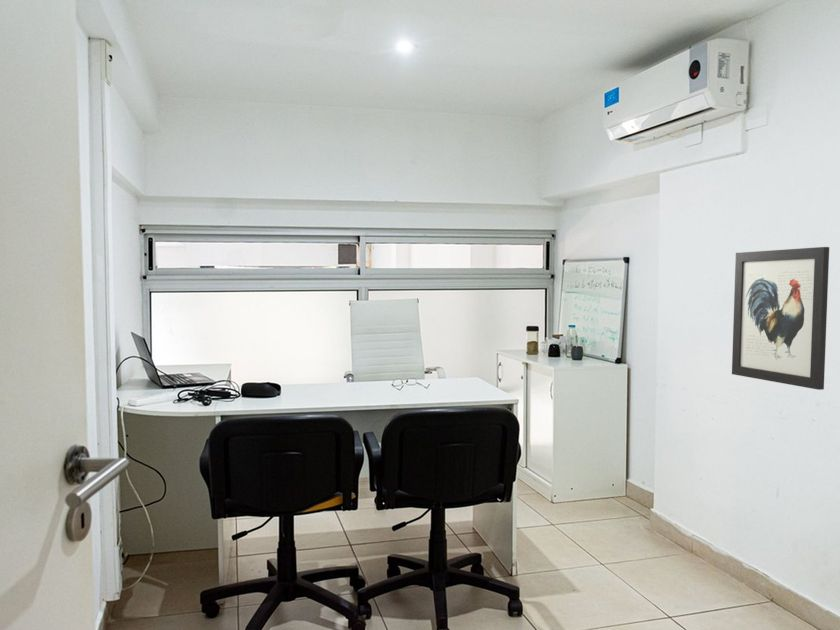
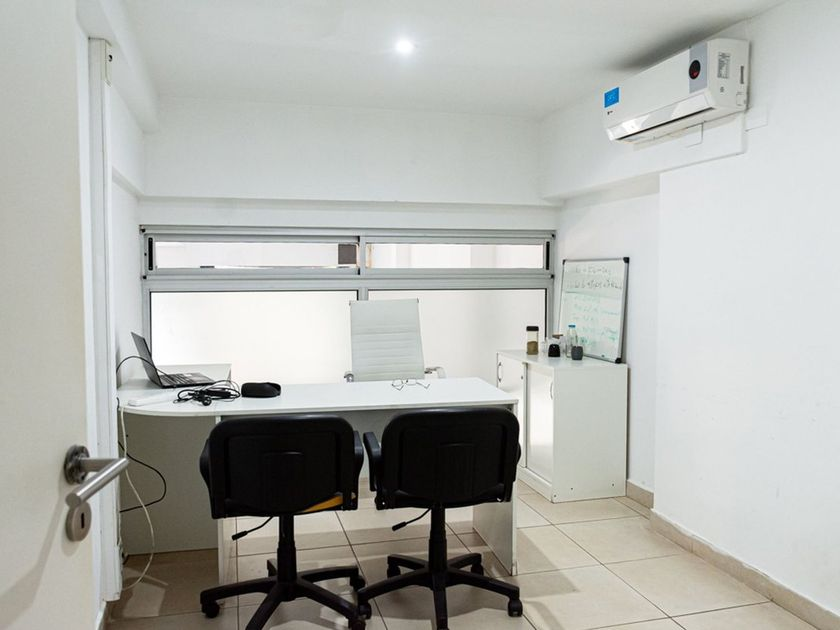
- wall art [731,246,830,391]
